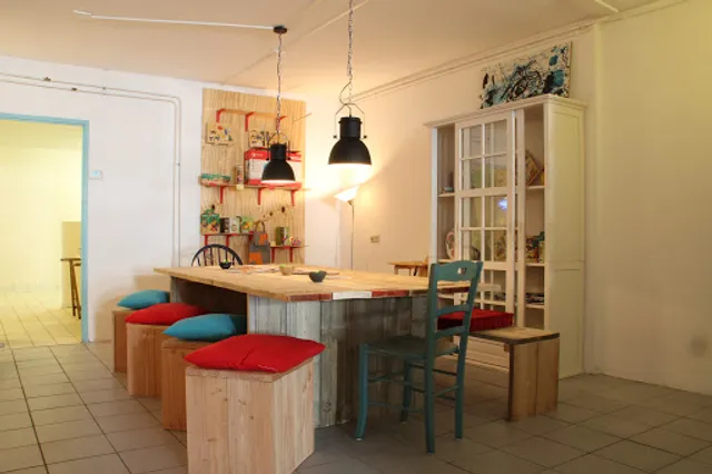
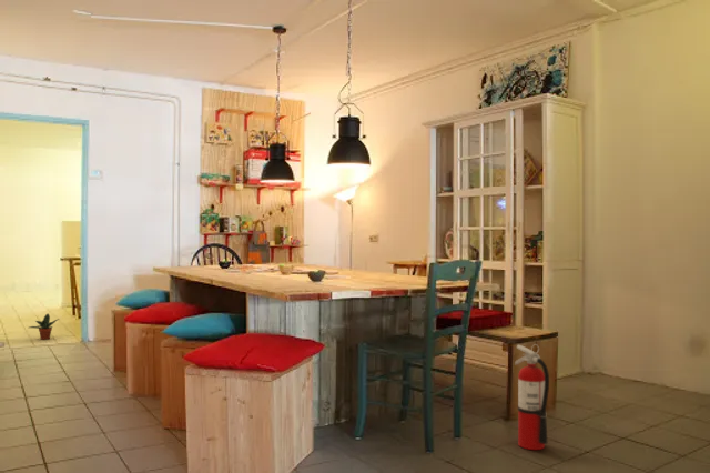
+ potted plant [28,312,60,341]
+ fire extinguisher [514,343,550,451]
